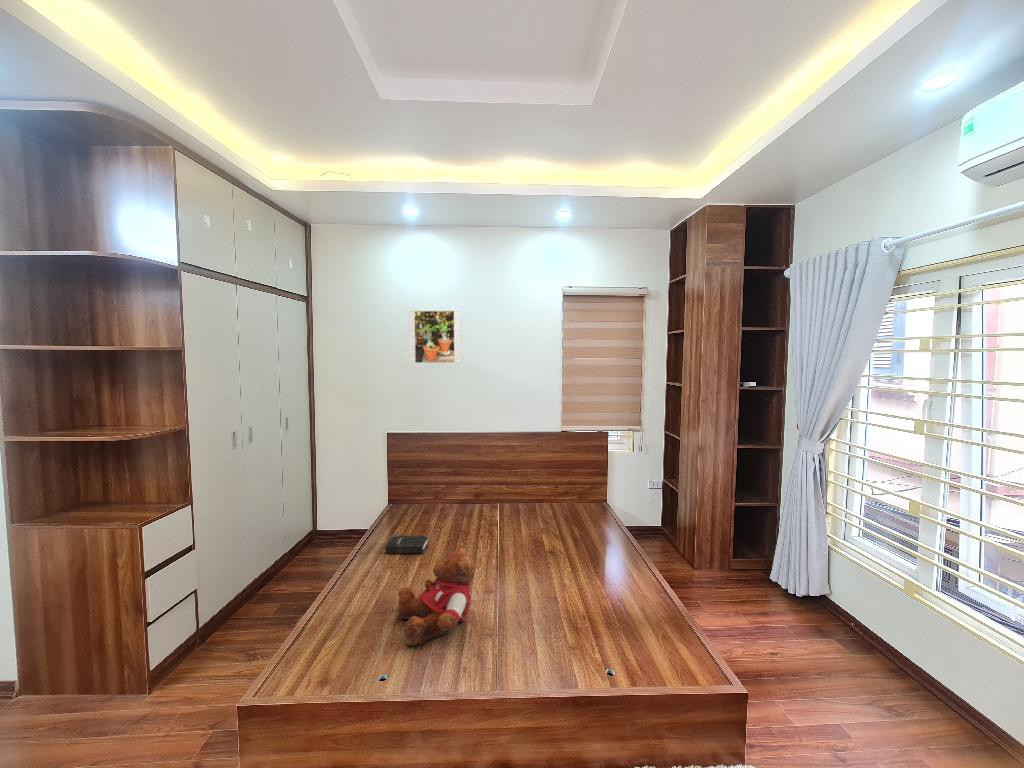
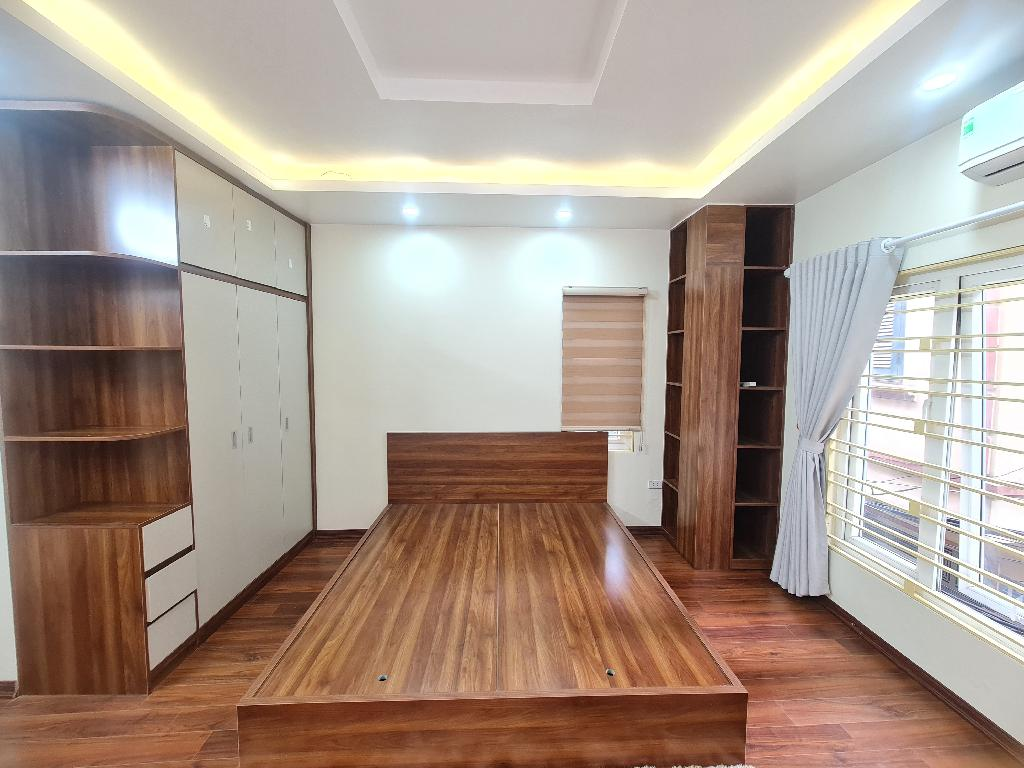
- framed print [407,310,462,364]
- teddy bear [397,547,476,647]
- hardback book [384,535,429,554]
